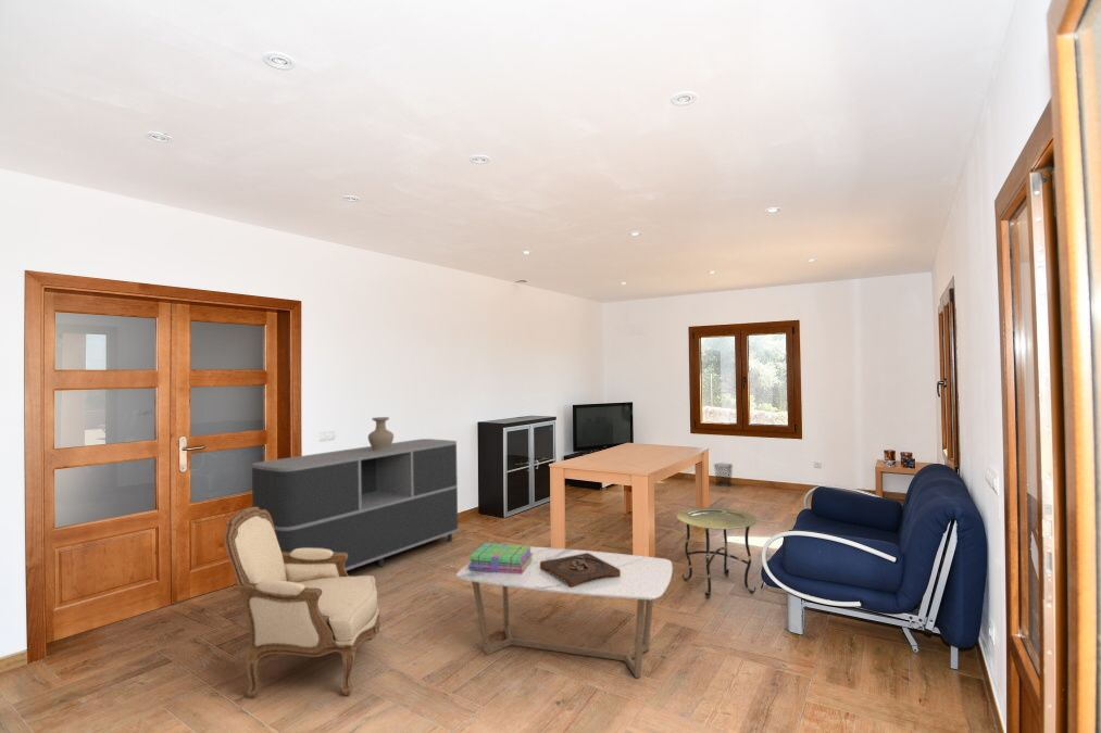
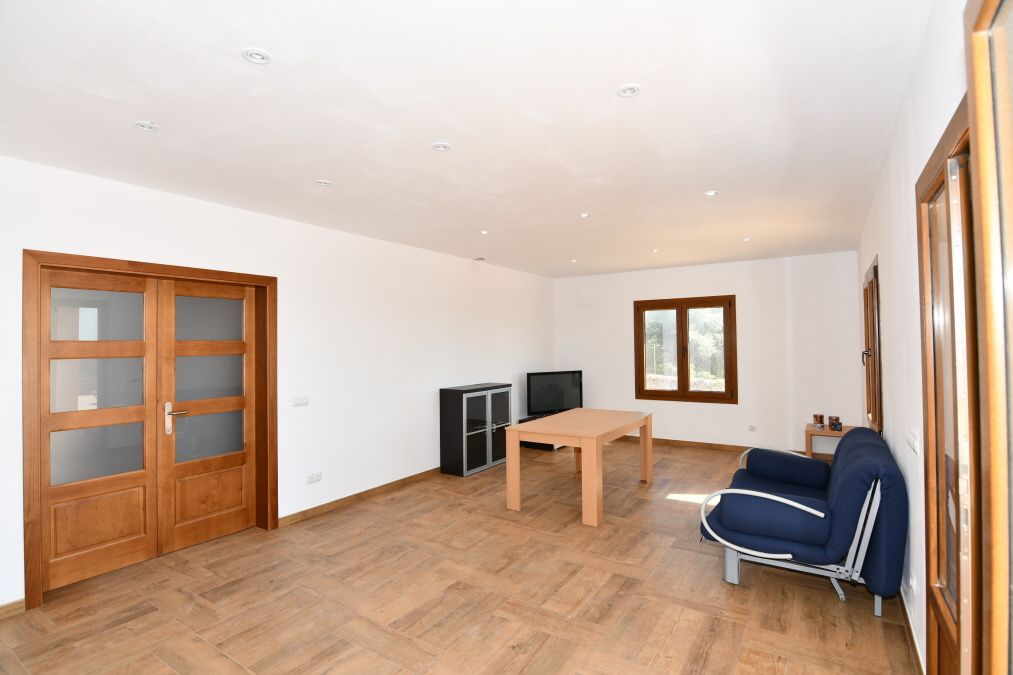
- vase [367,416,395,451]
- side table [676,507,759,599]
- armchair [223,506,381,699]
- coffee table [455,546,674,679]
- stack of books [468,542,533,573]
- sideboard [251,438,459,571]
- wooden tray [540,553,621,587]
- waste bin [713,463,734,488]
